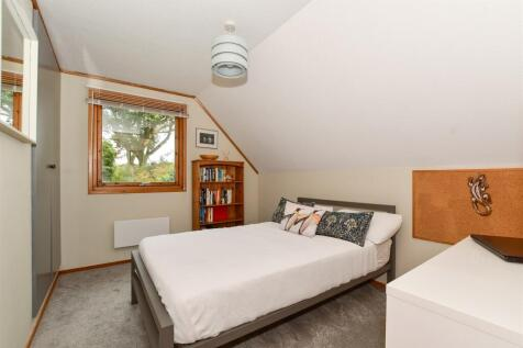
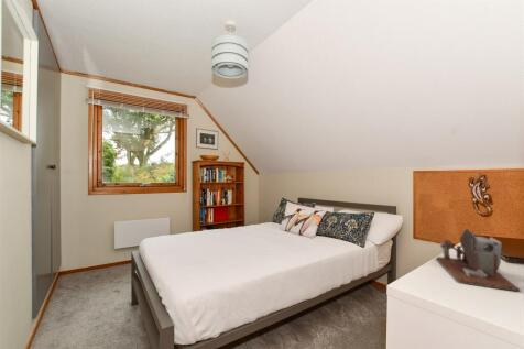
+ desk organizer [435,228,522,292]
